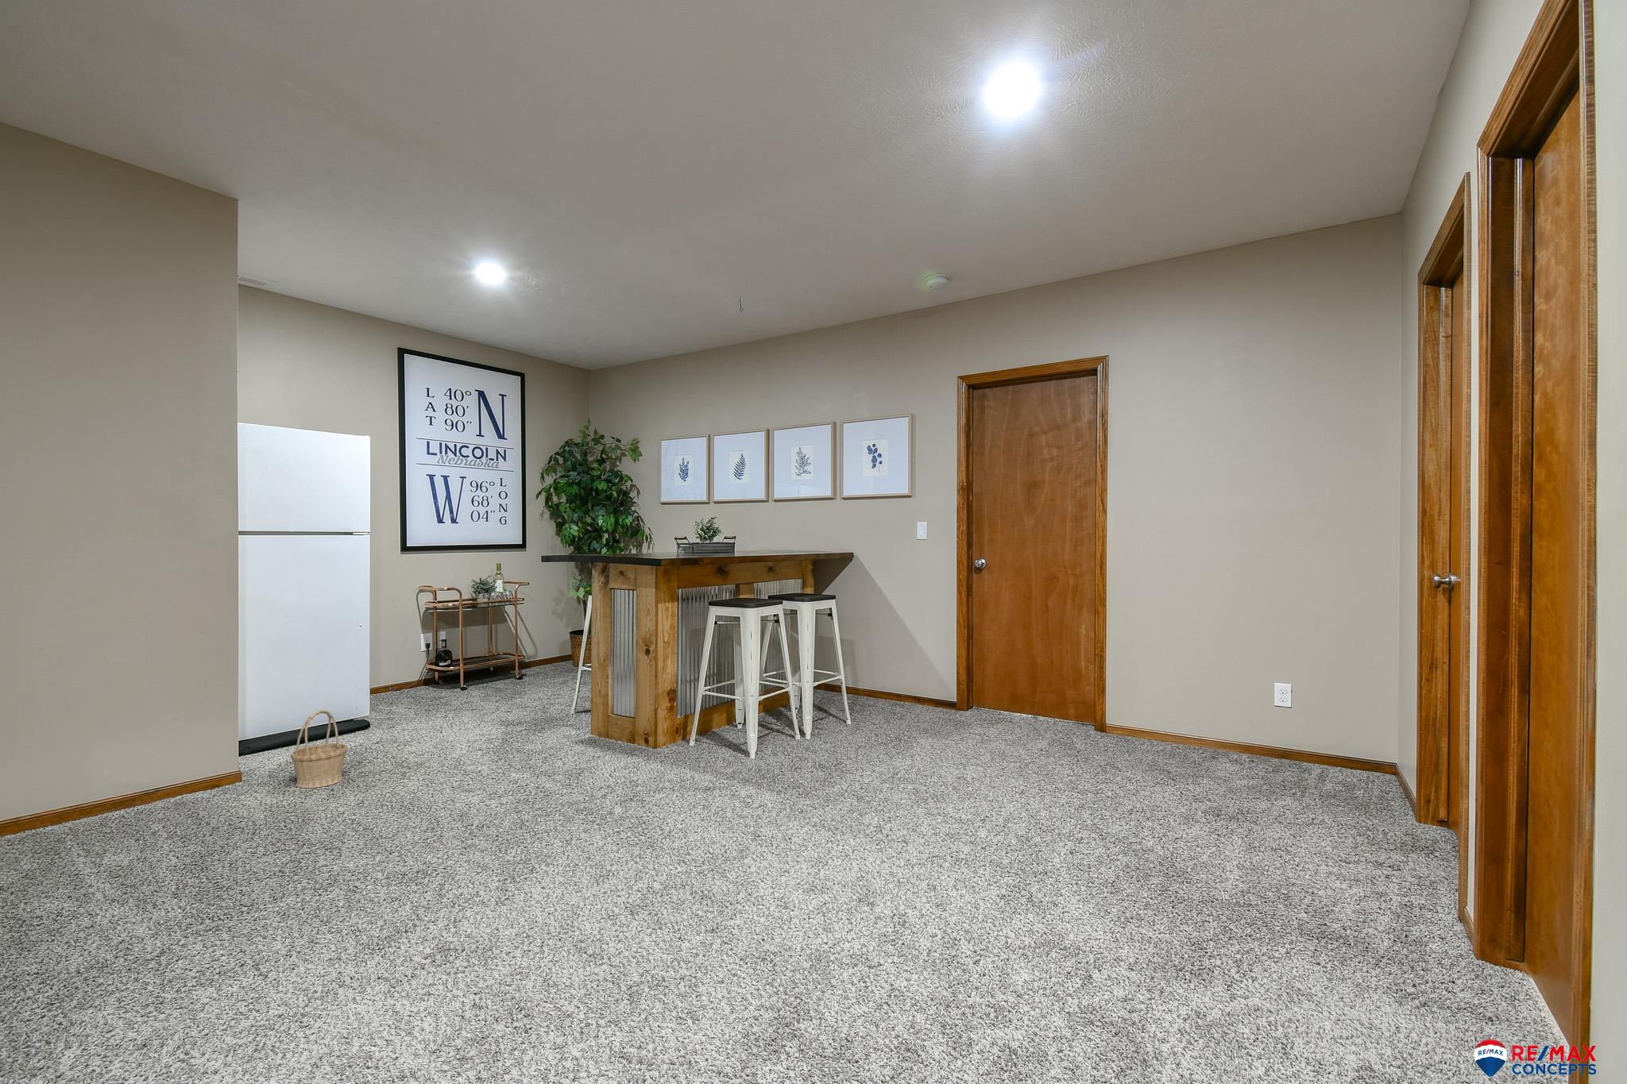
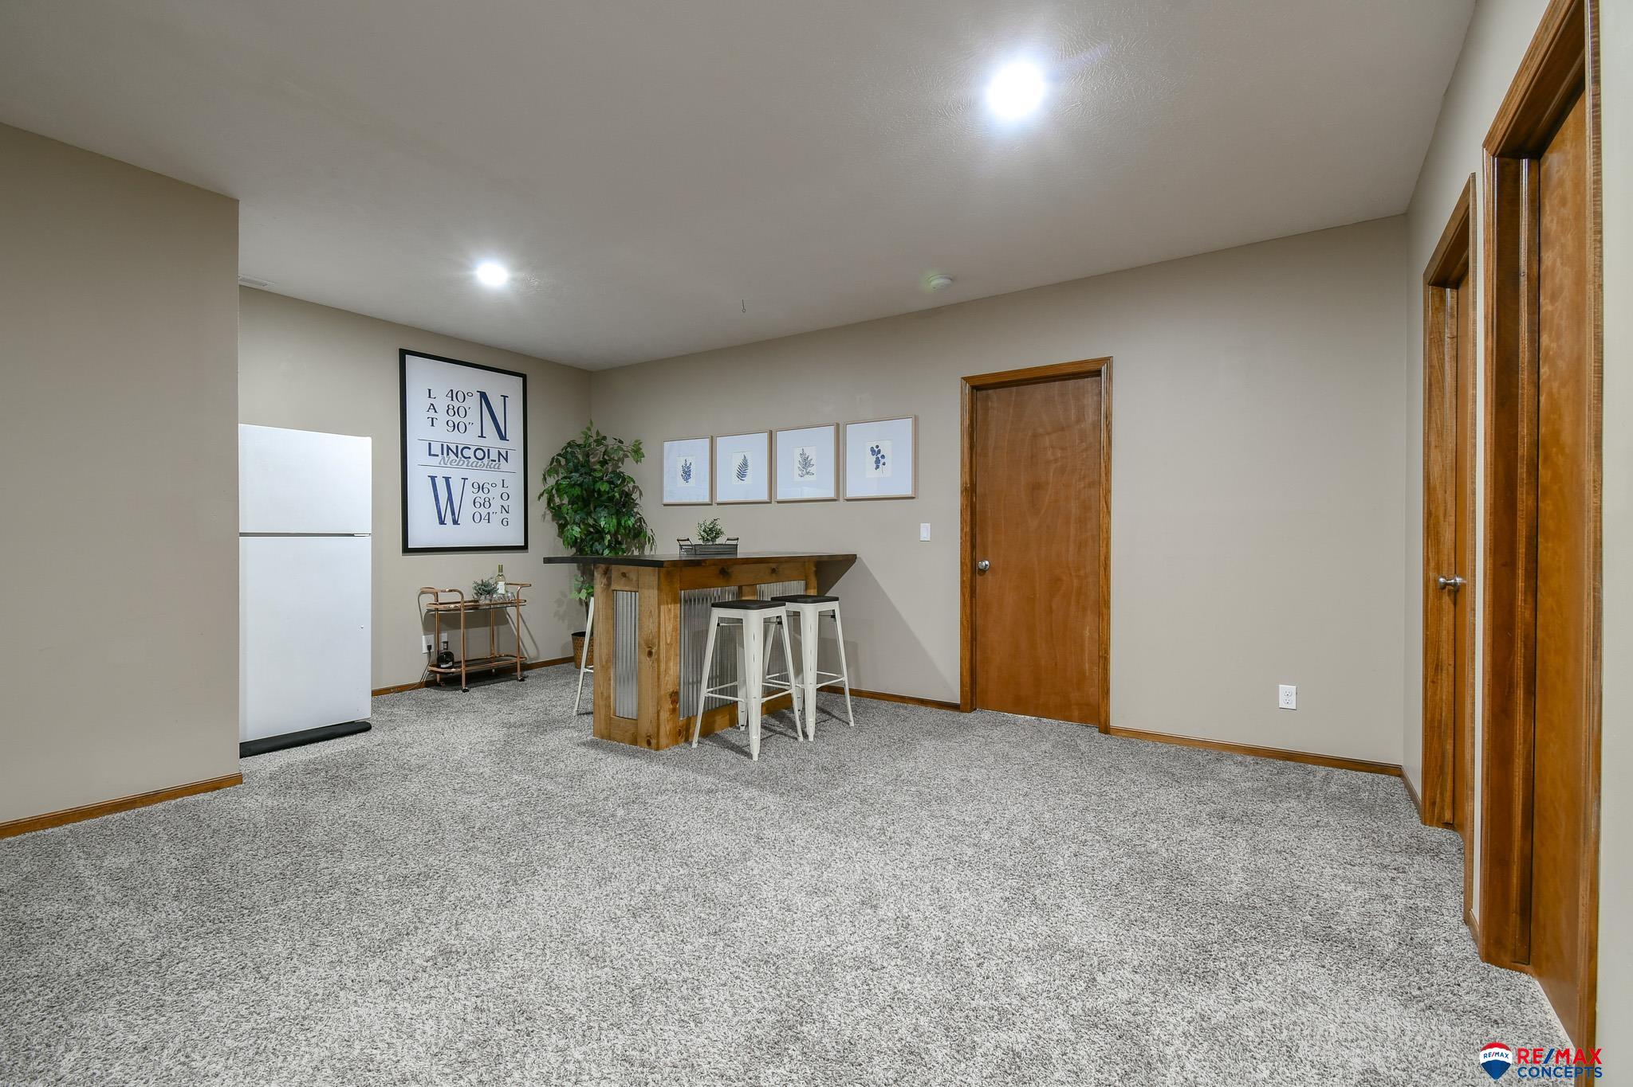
- basket [289,709,348,789]
